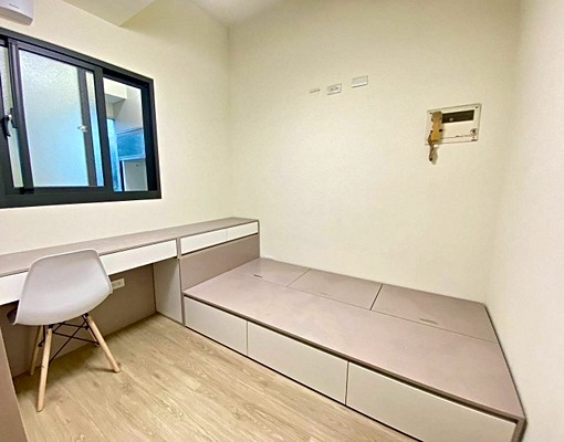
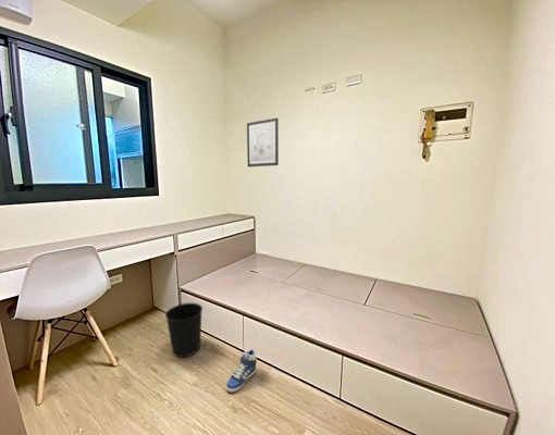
+ wastebasket [164,302,203,358]
+ sneaker [225,348,258,393]
+ wall art [246,117,280,167]
